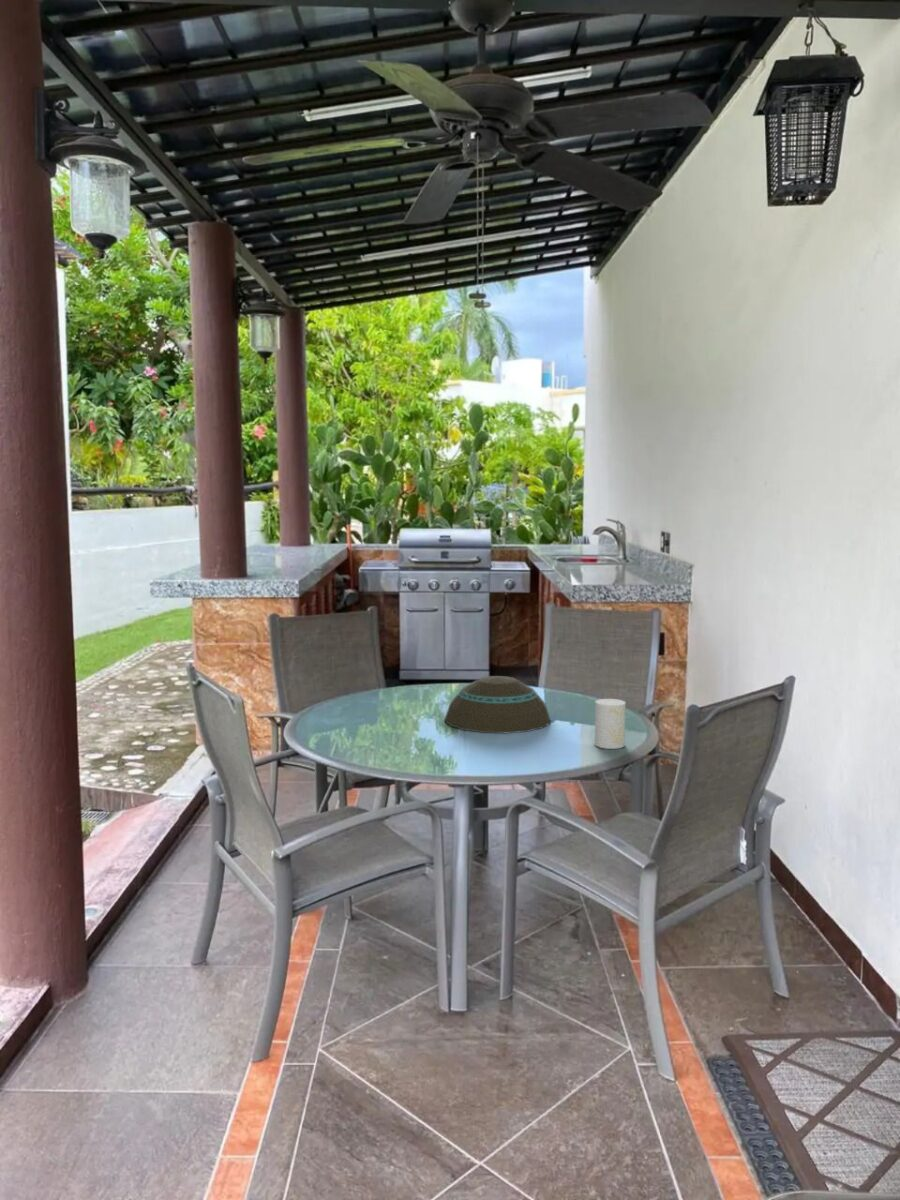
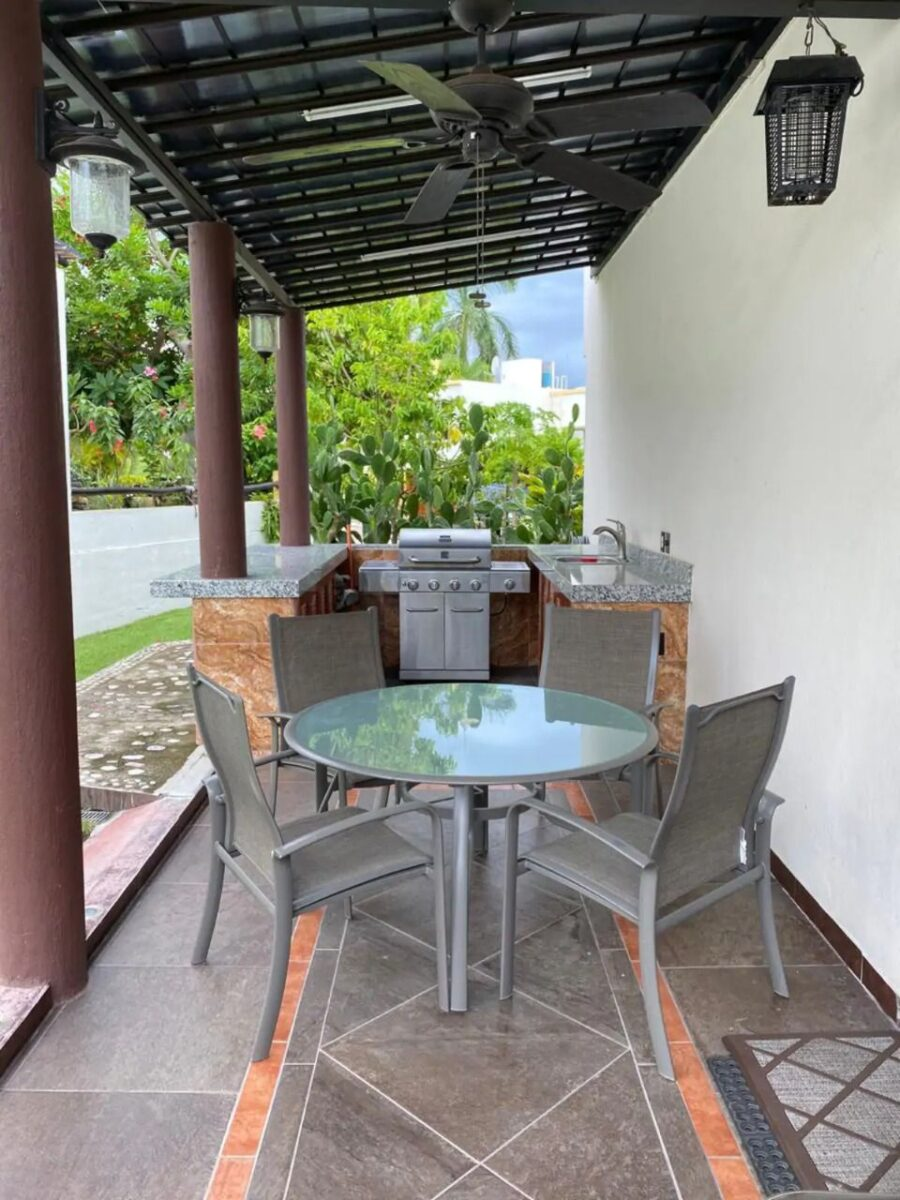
- bowl [443,675,551,734]
- cup [594,698,627,750]
